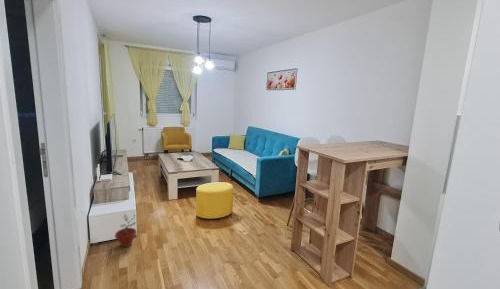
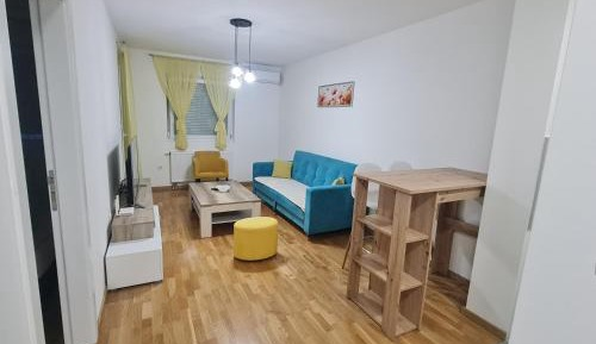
- potted plant [114,213,138,248]
